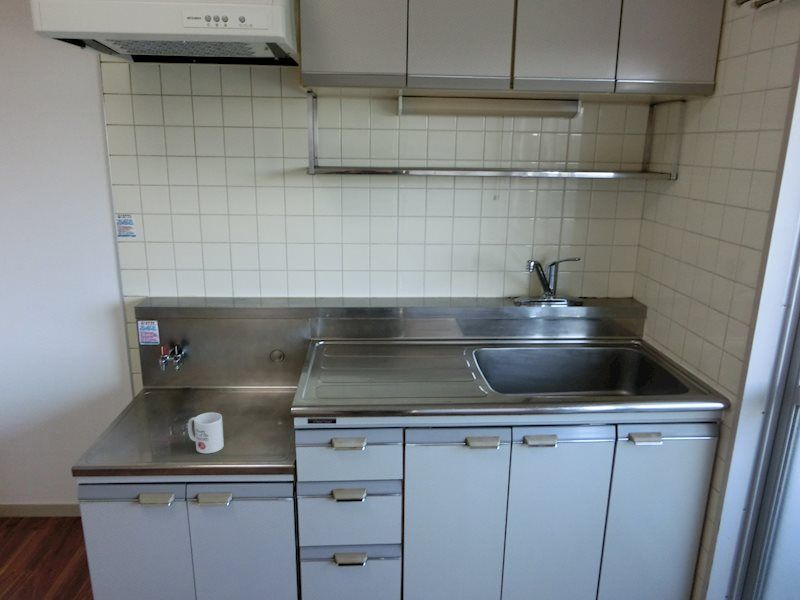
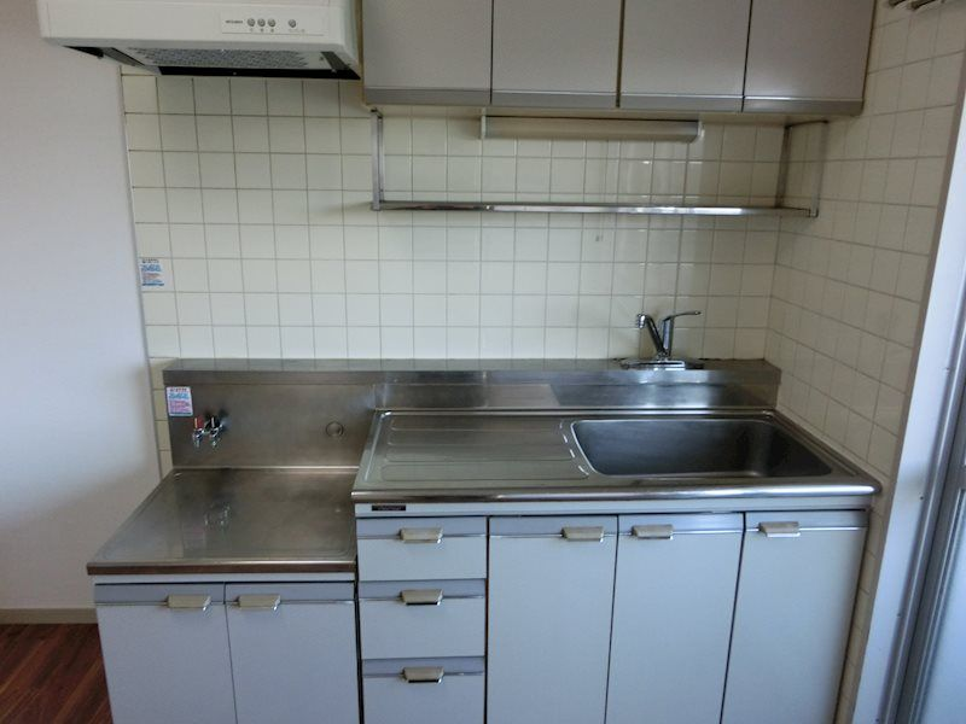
- mug [187,411,225,454]
